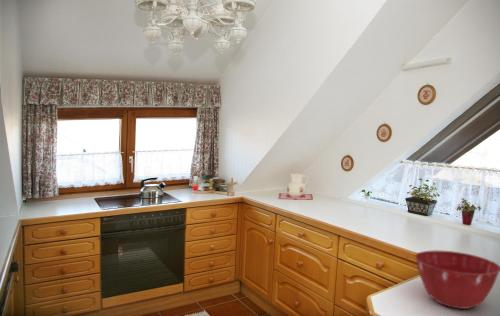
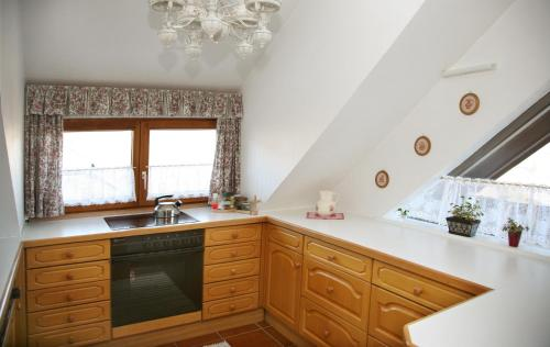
- mixing bowl [414,249,500,310]
